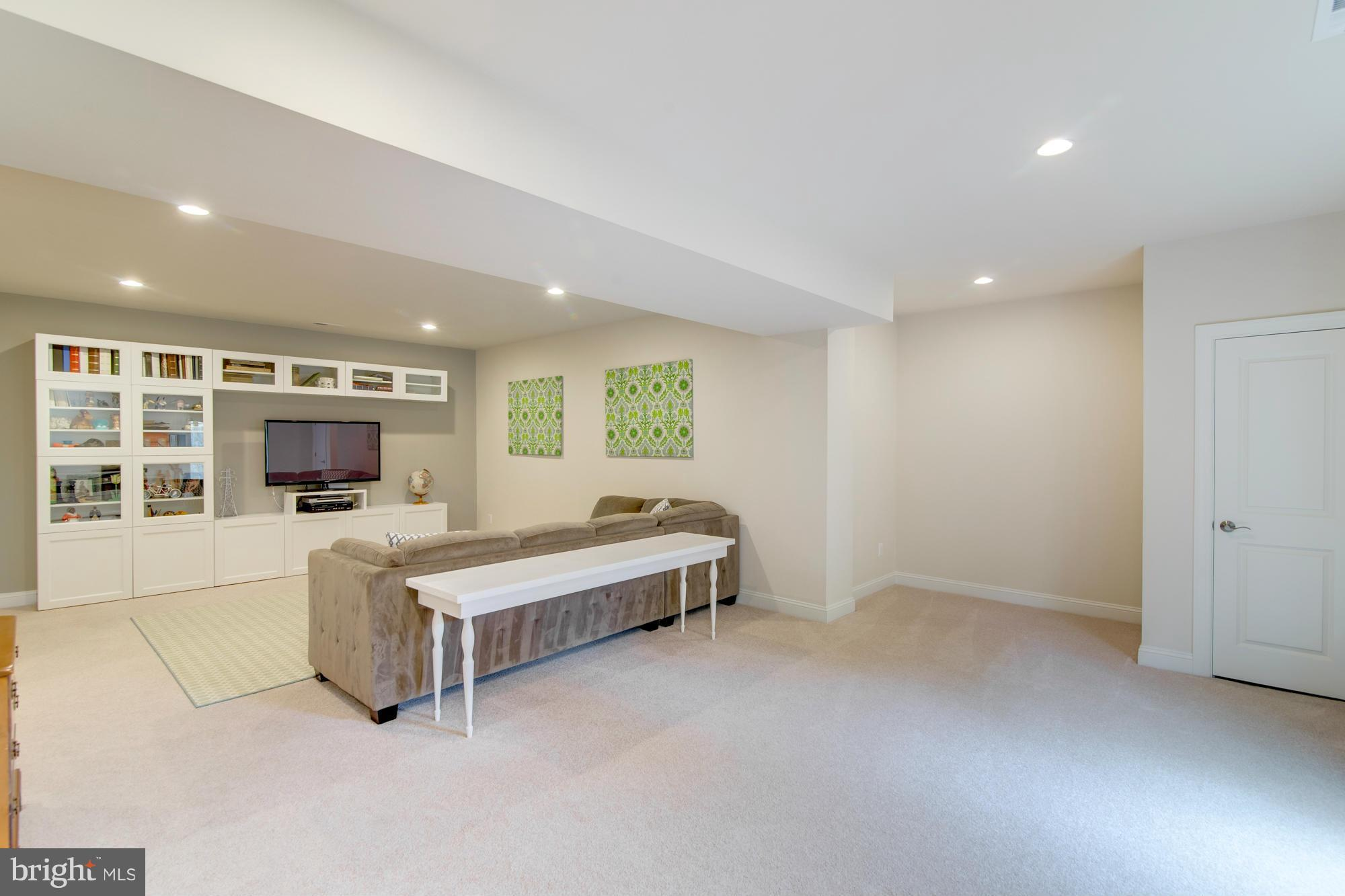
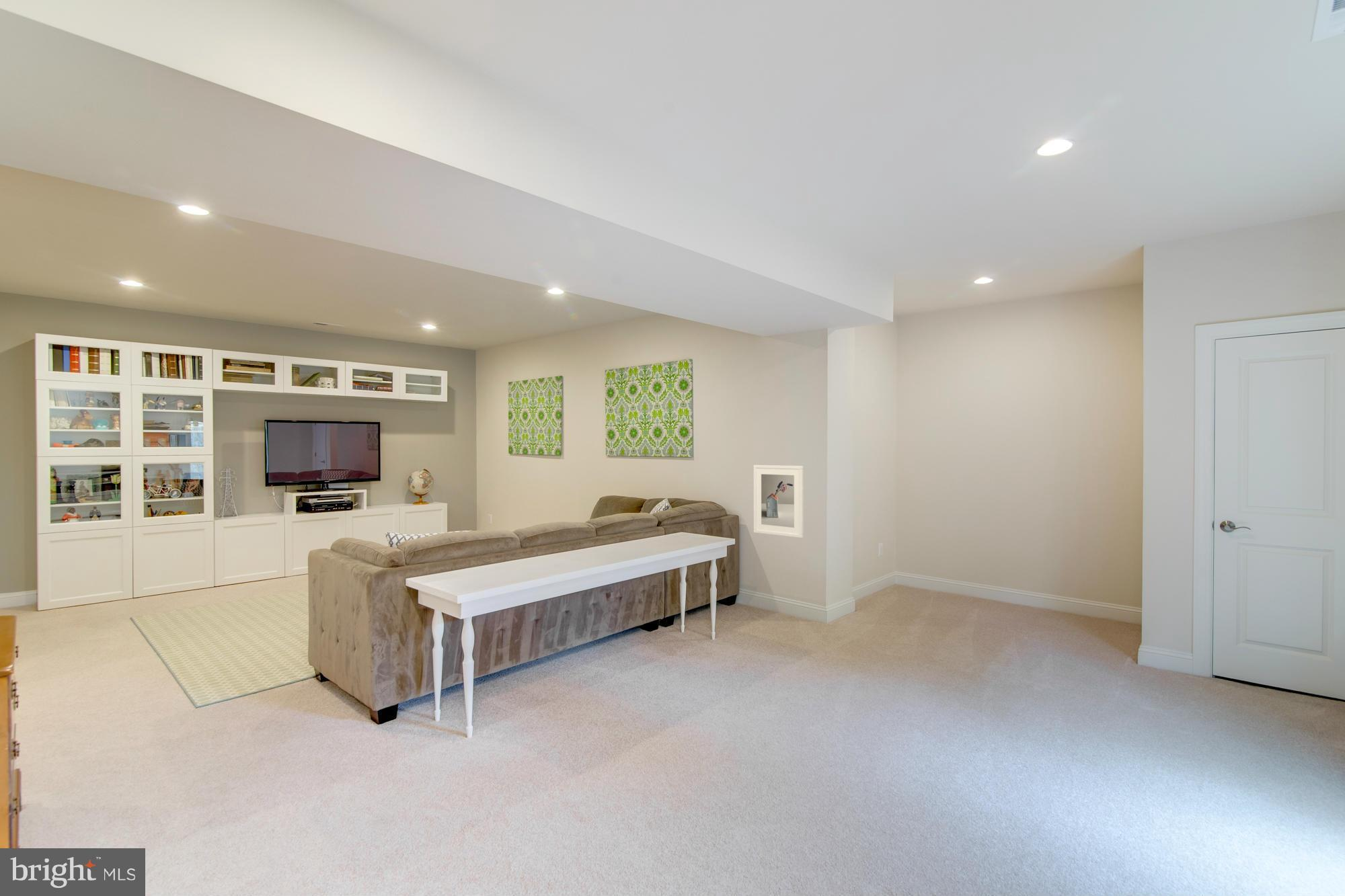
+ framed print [753,464,804,538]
